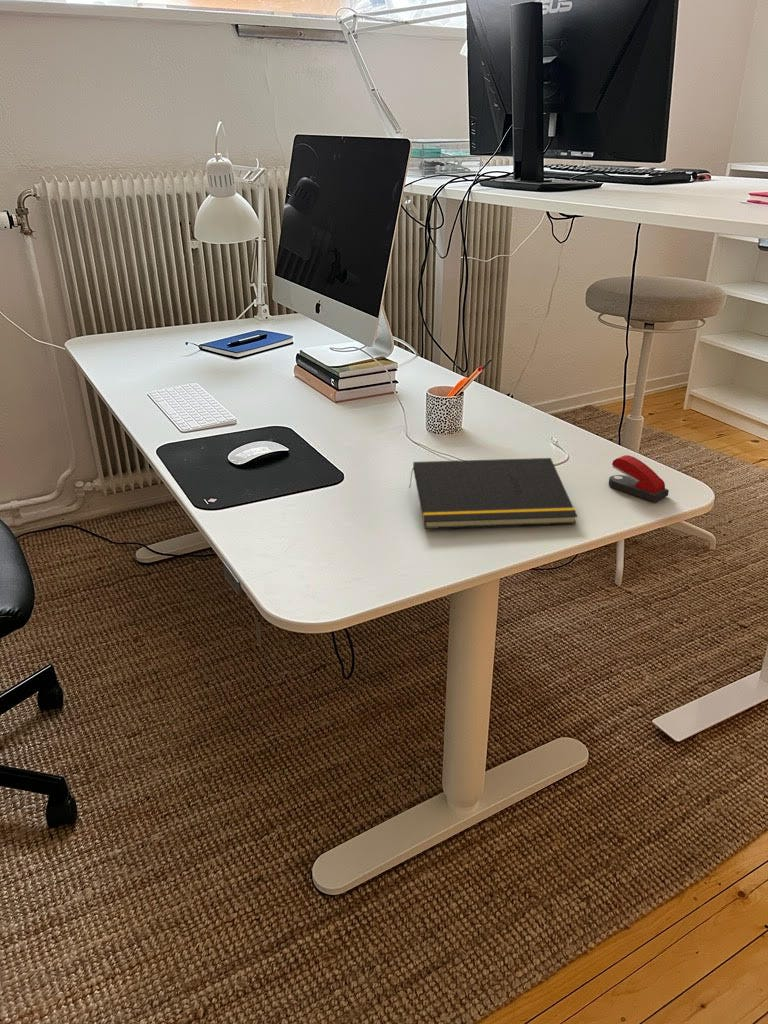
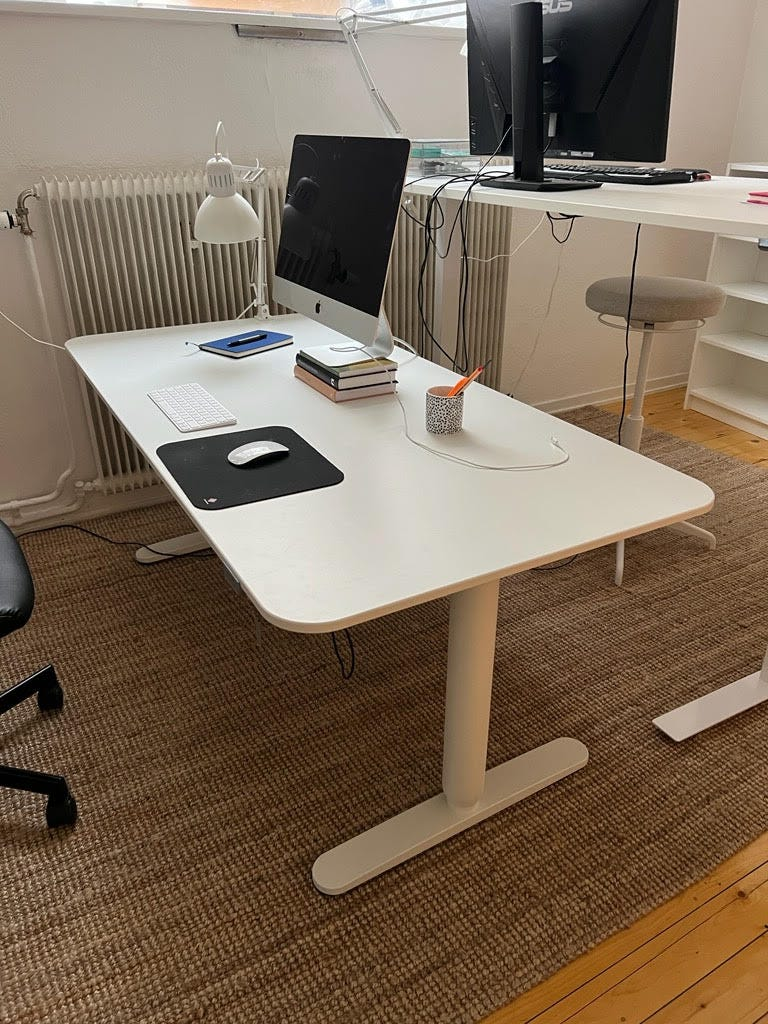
- notepad [408,457,578,530]
- stapler [608,454,670,503]
